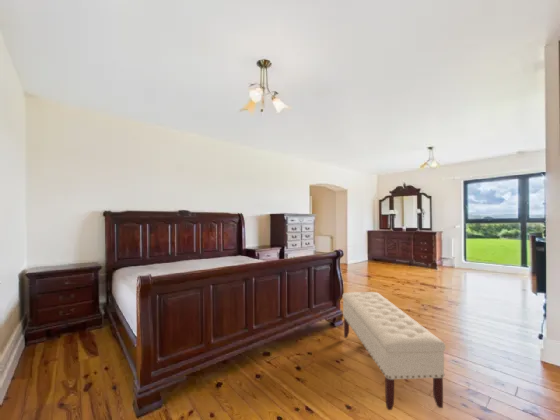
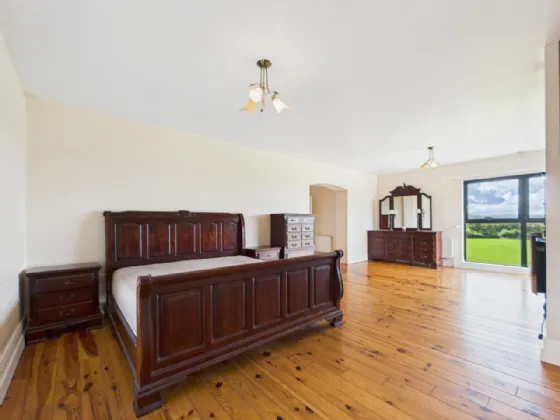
- bench [341,291,447,411]
